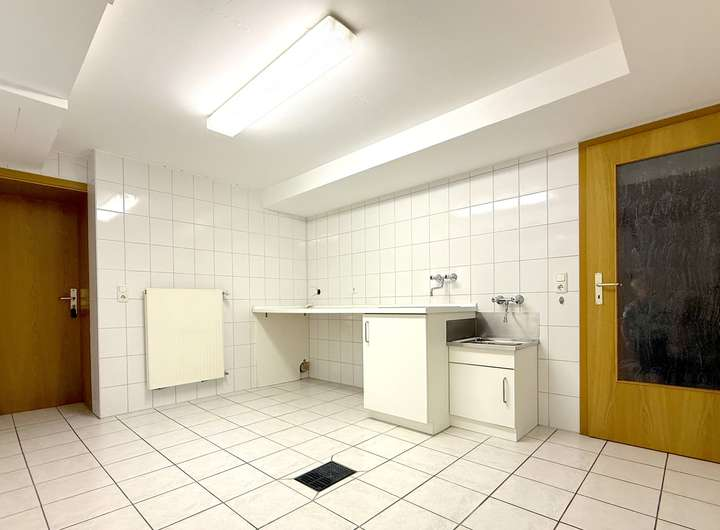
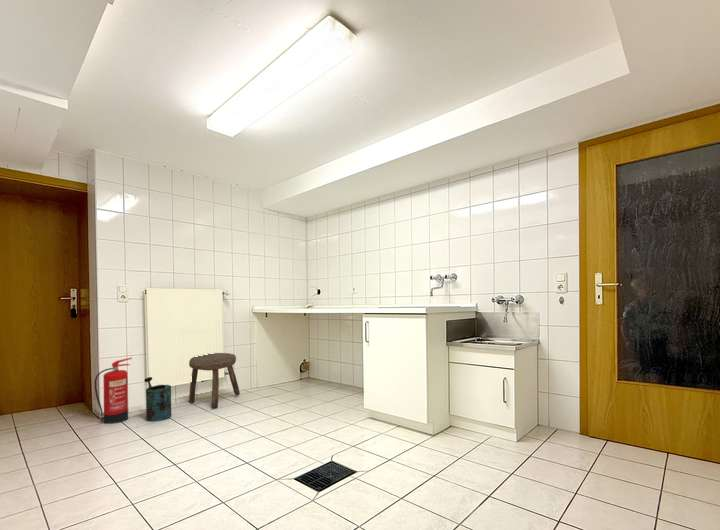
+ stool [188,352,241,410]
+ watering can [143,376,173,423]
+ fire extinguisher [94,357,133,425]
